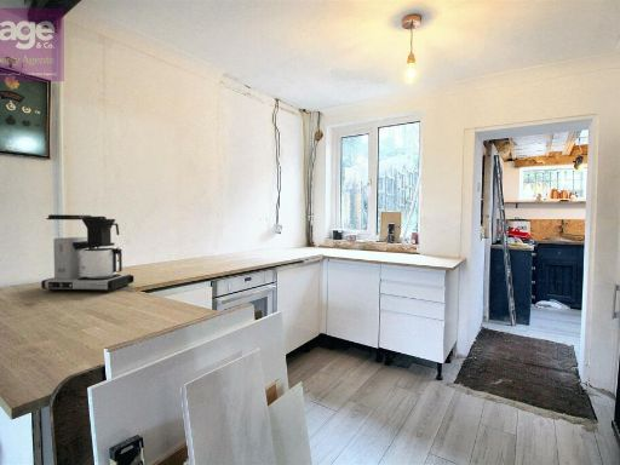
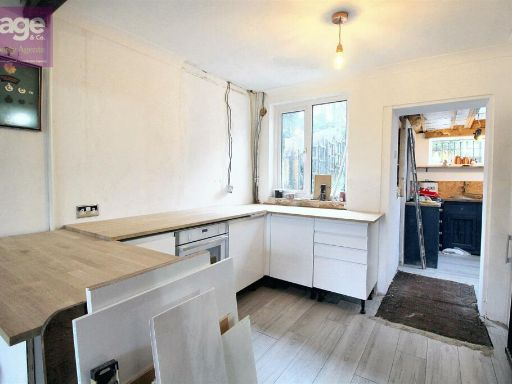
- coffee maker [40,213,136,293]
